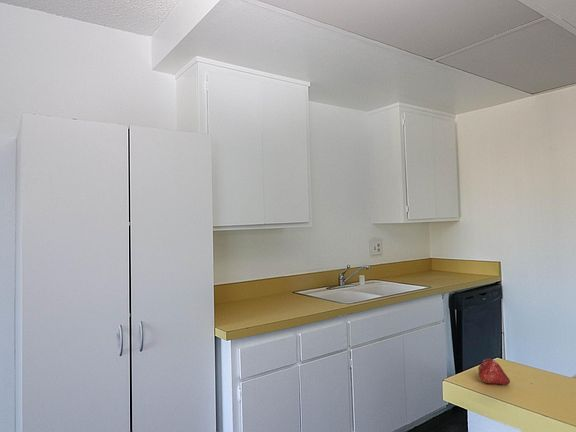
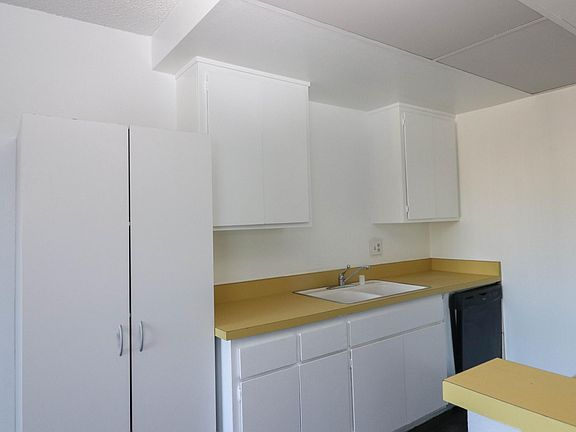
- fruit [477,358,511,386]
